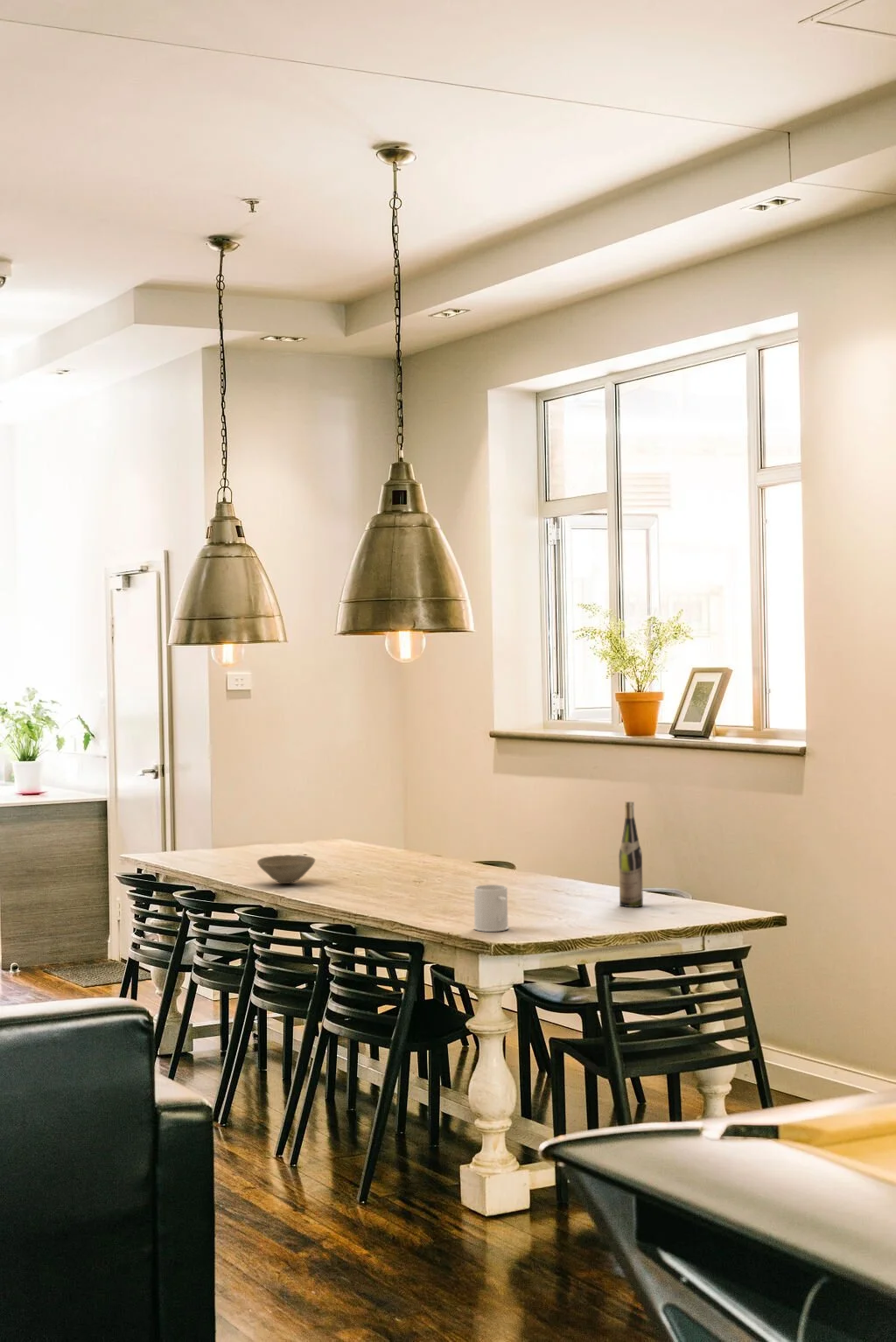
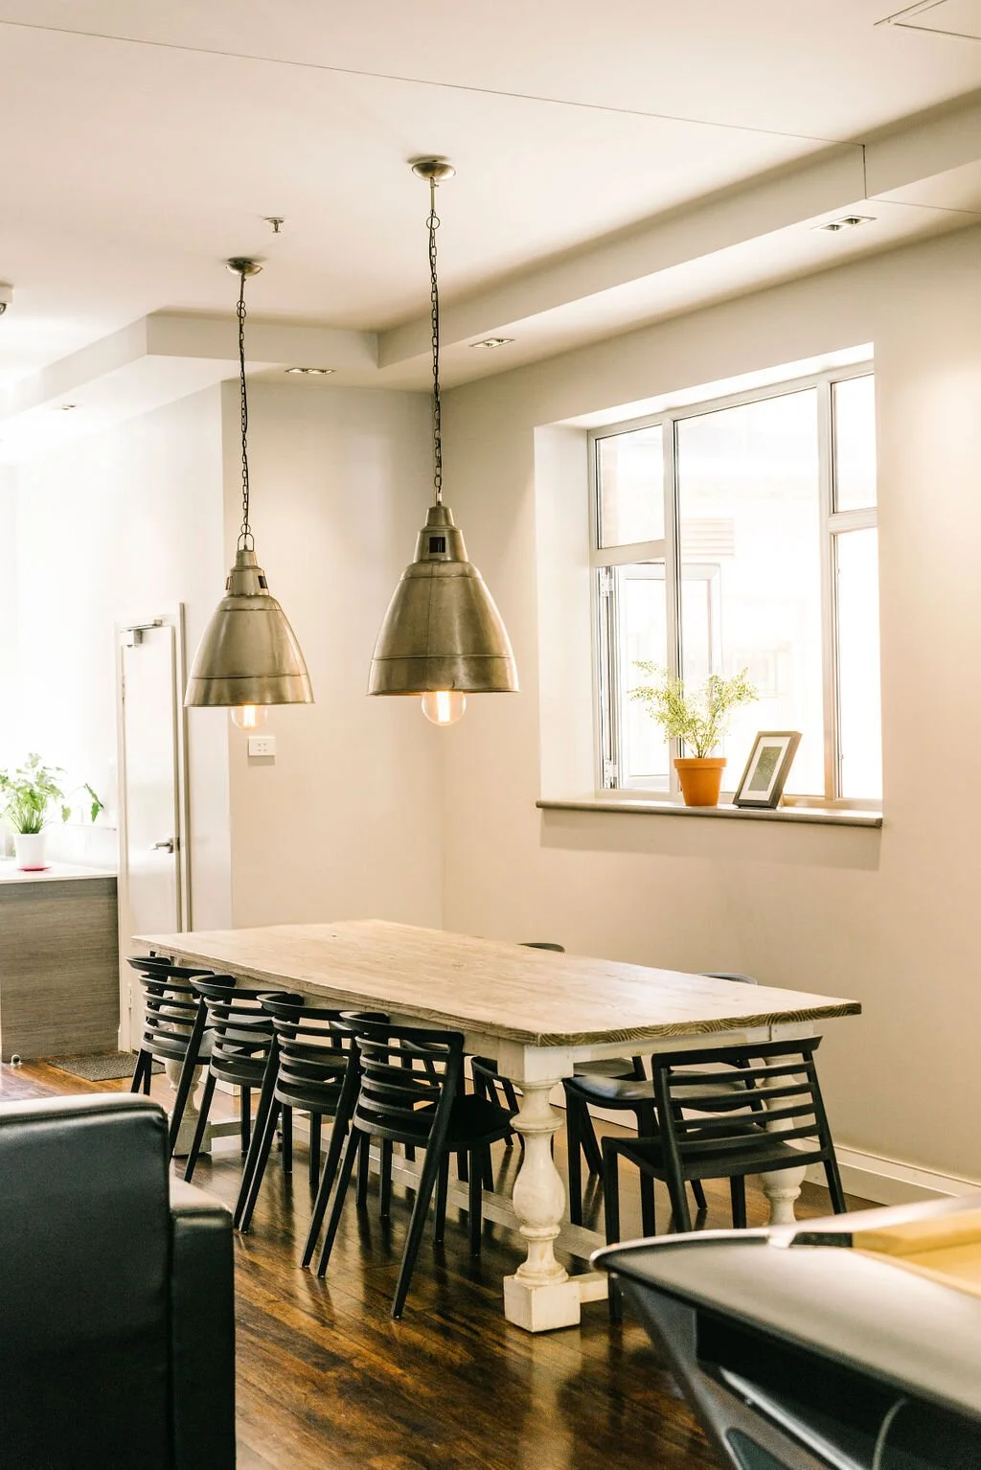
- wine bottle [618,800,644,908]
- mug [472,884,510,933]
- bowl [256,854,316,884]
